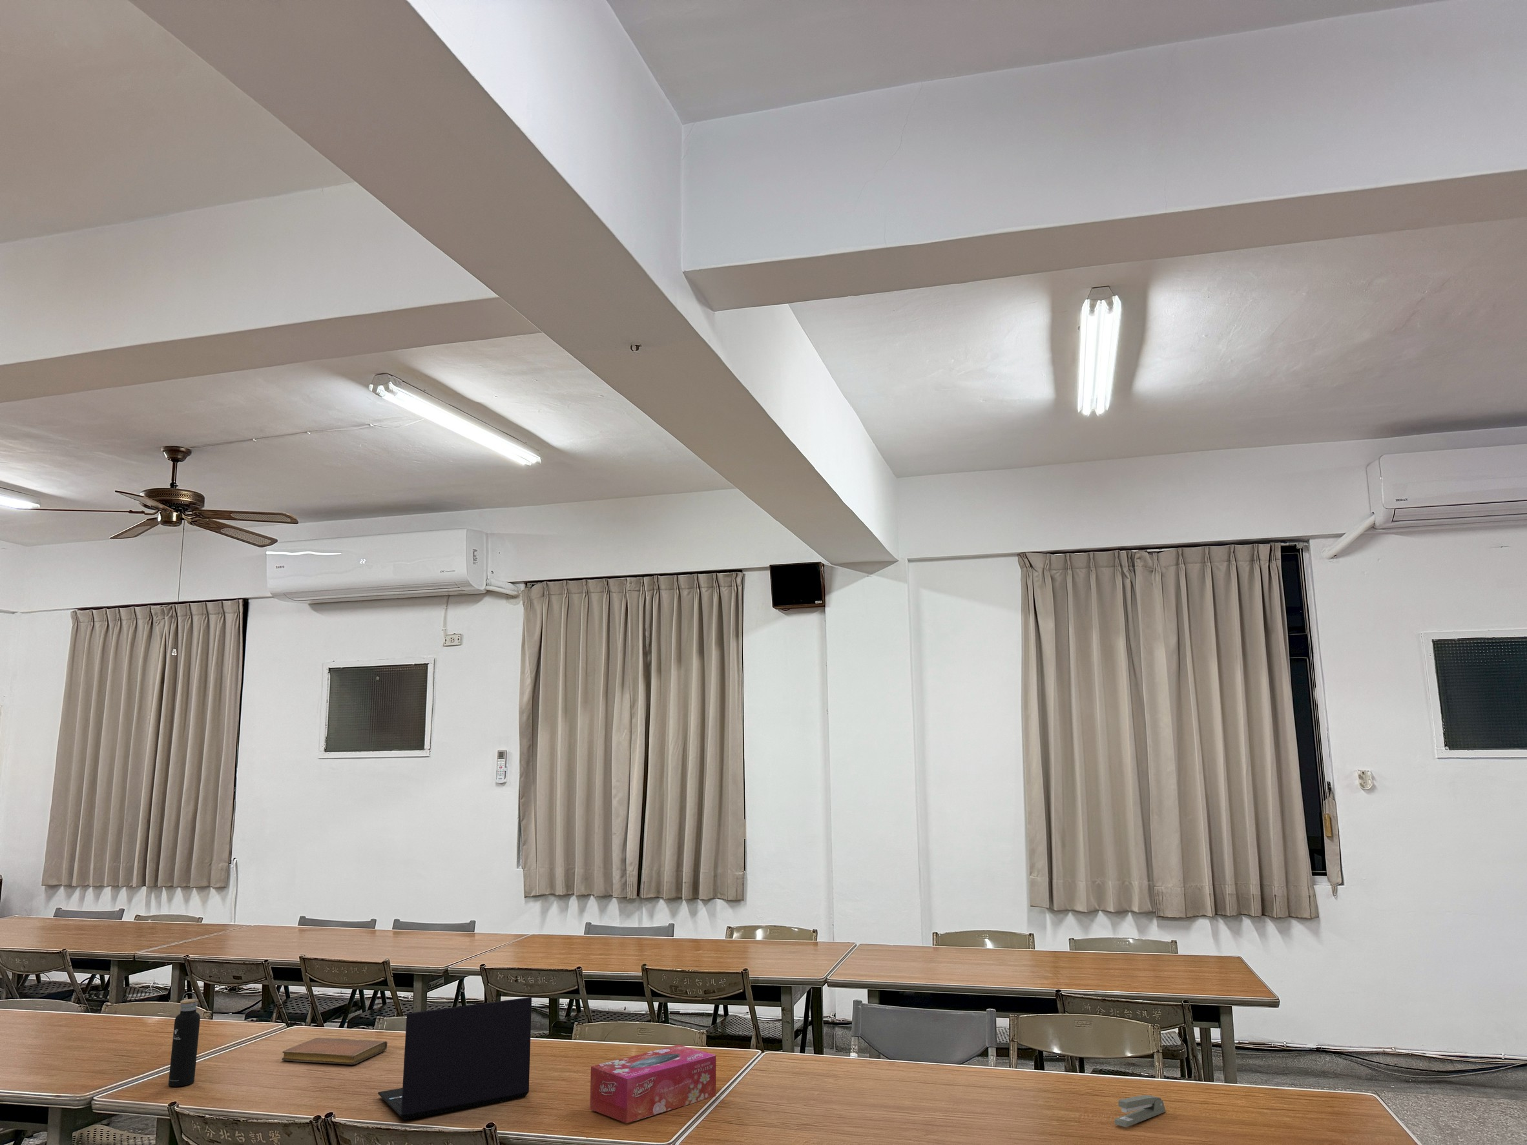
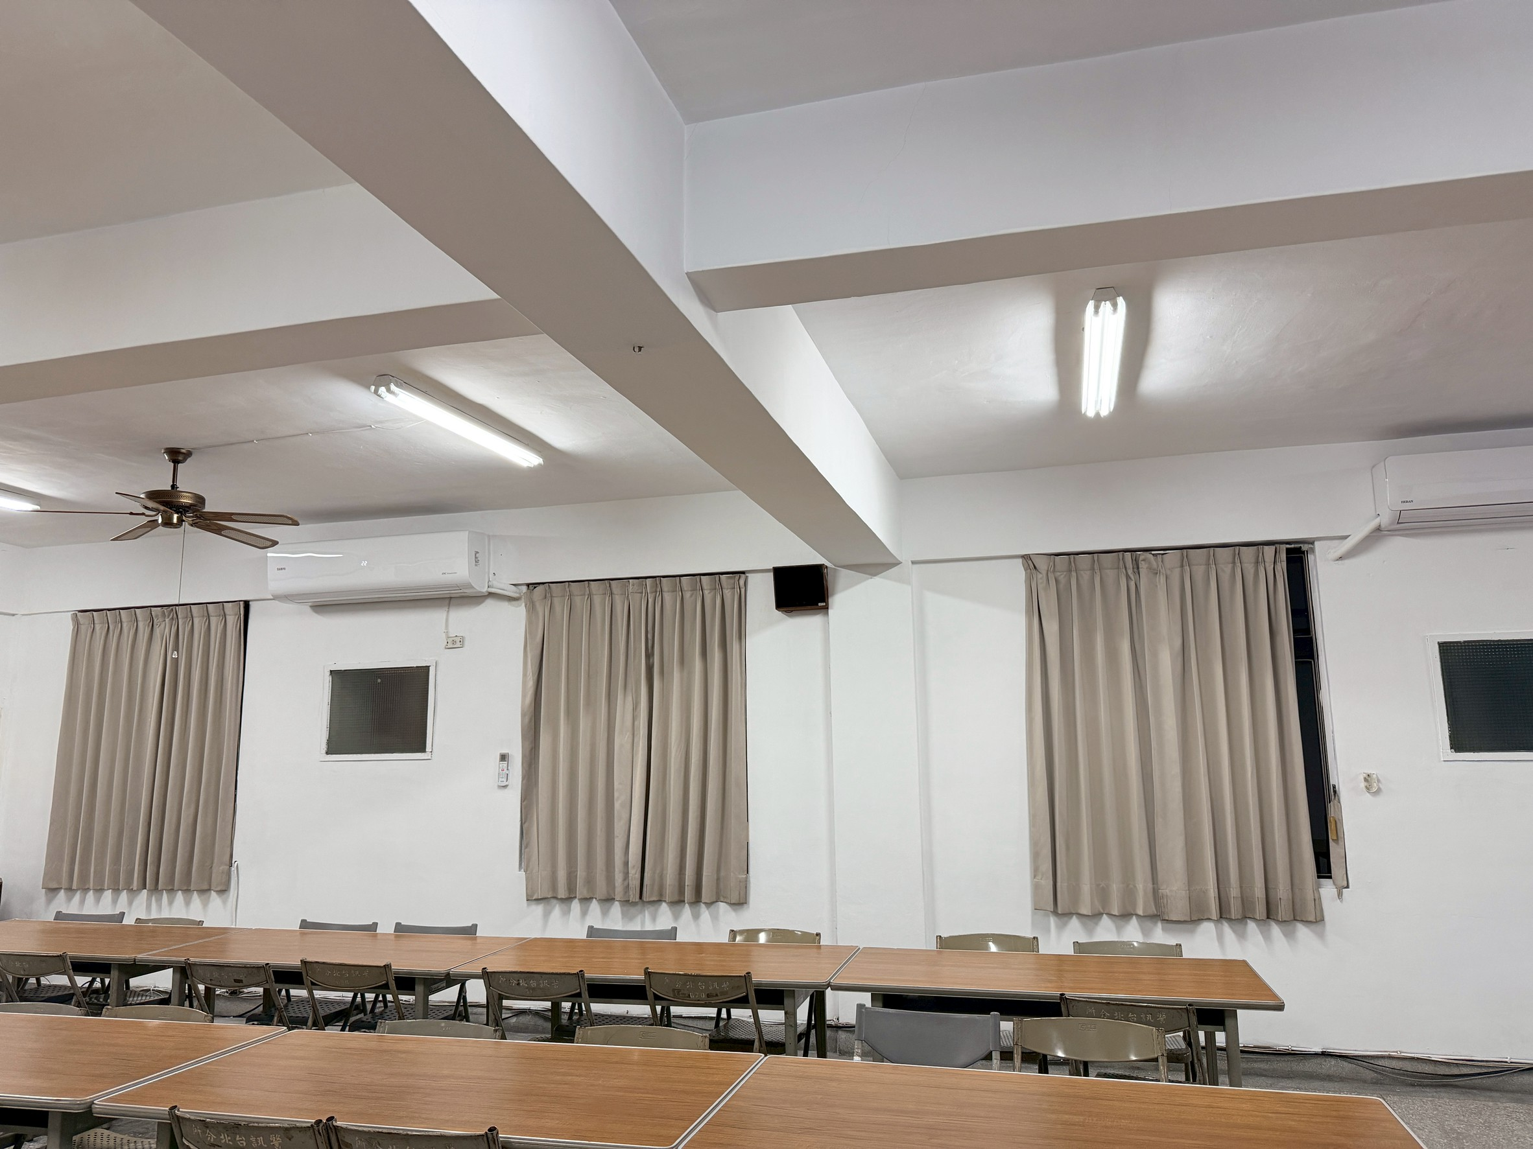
- laptop [378,997,533,1121]
- tissue box [589,1044,717,1123]
- stapler [1113,1094,1166,1128]
- notebook [281,1037,387,1064]
- water bottle [168,991,201,1087]
